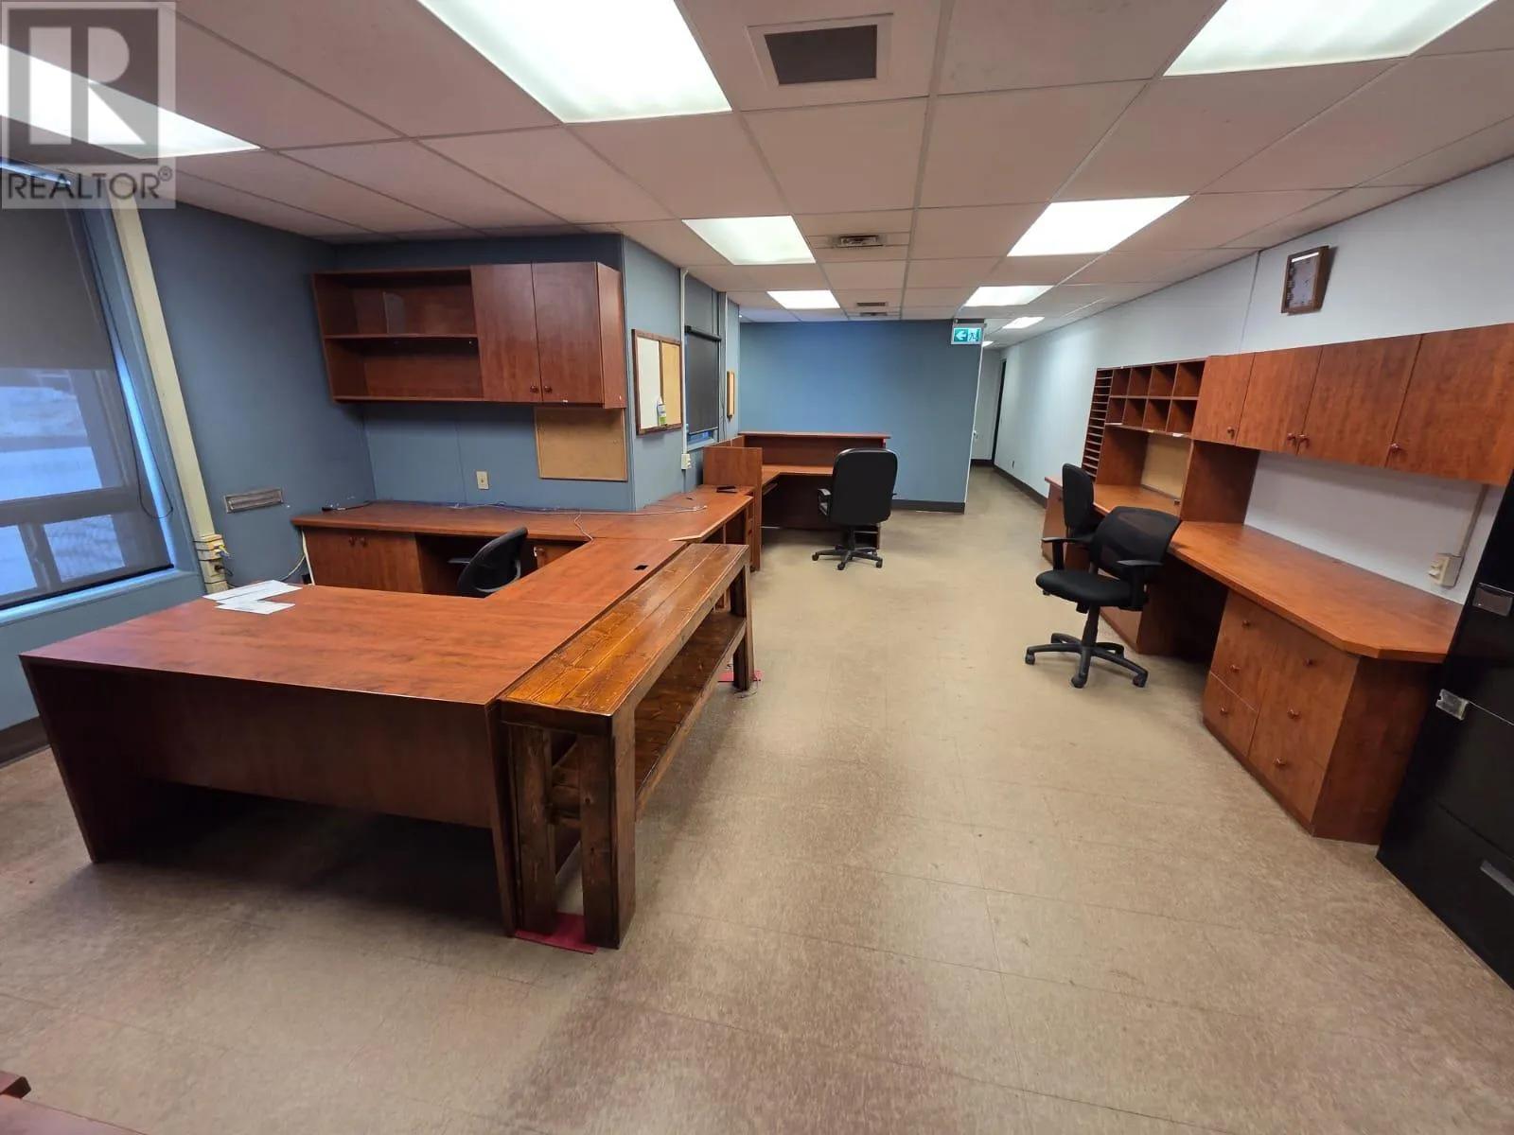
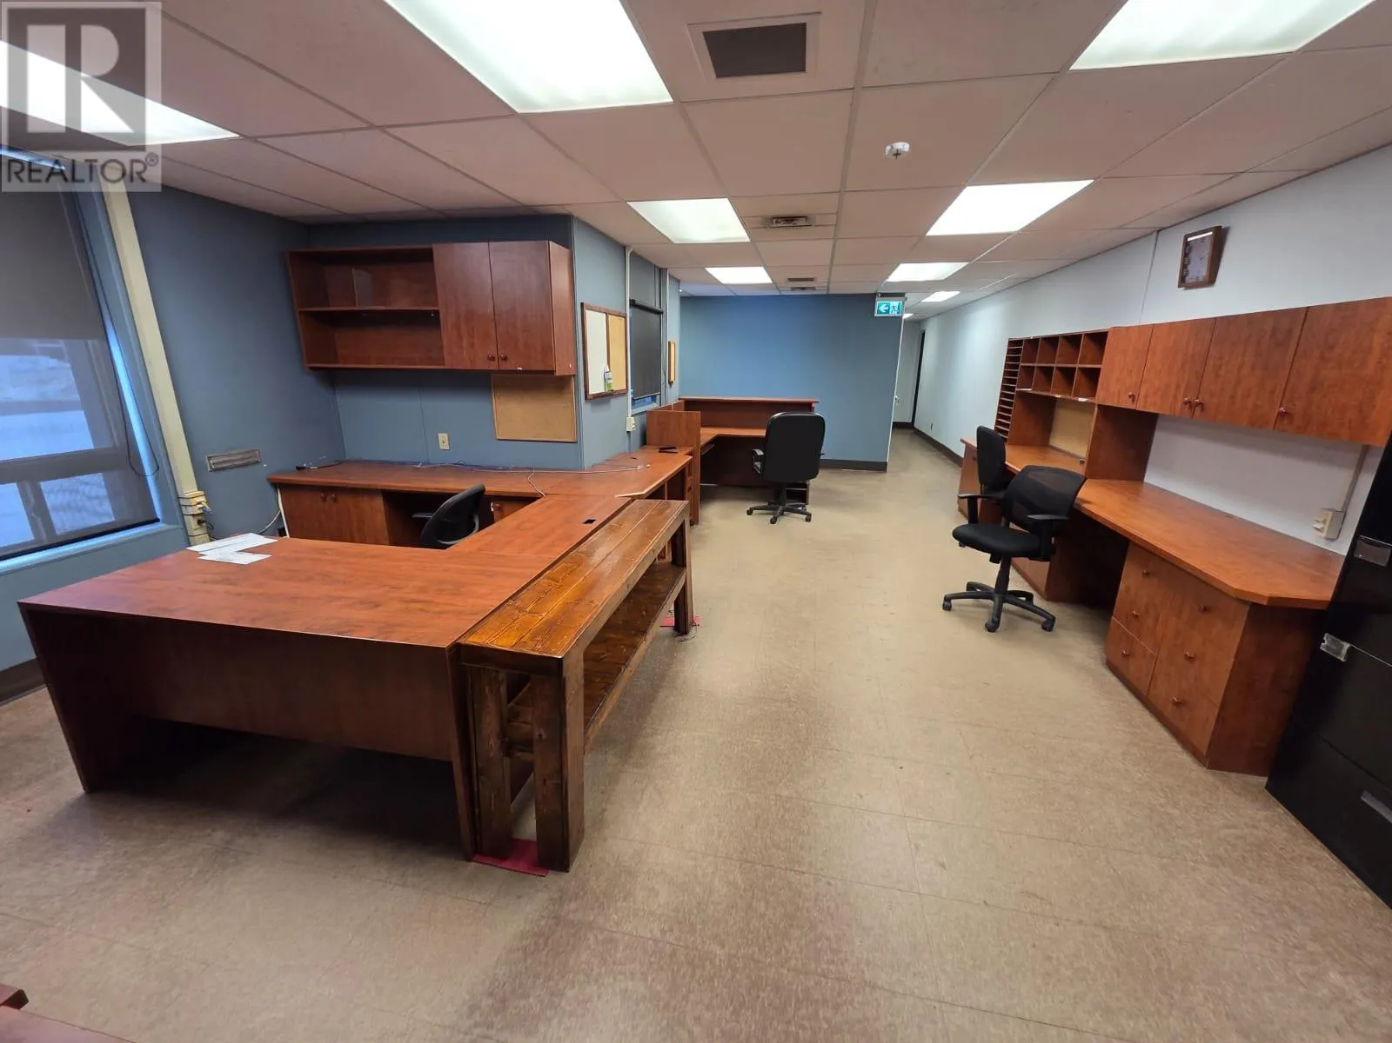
+ smoke detector [882,141,912,162]
